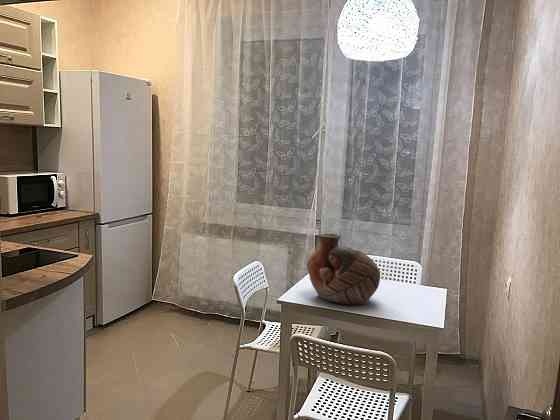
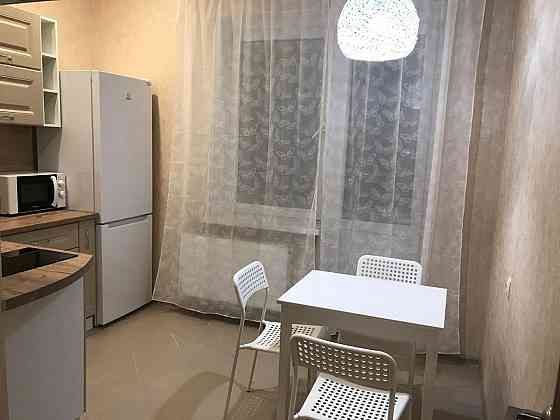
- vase [306,233,381,307]
